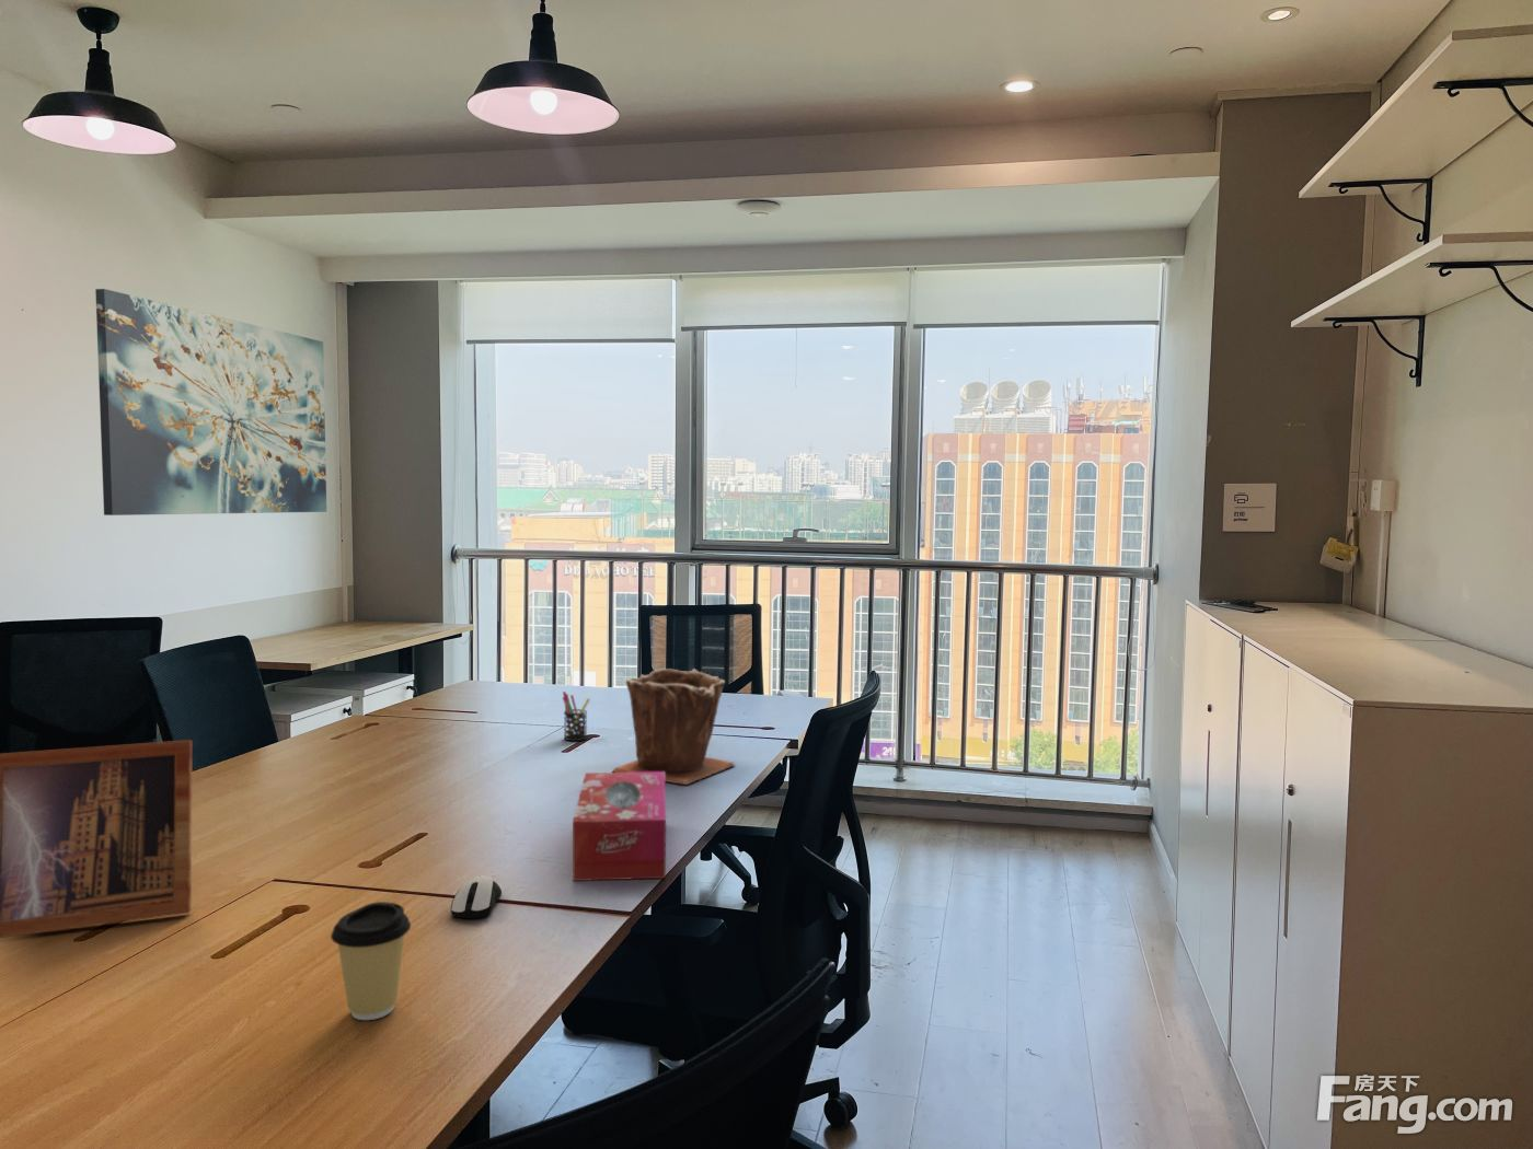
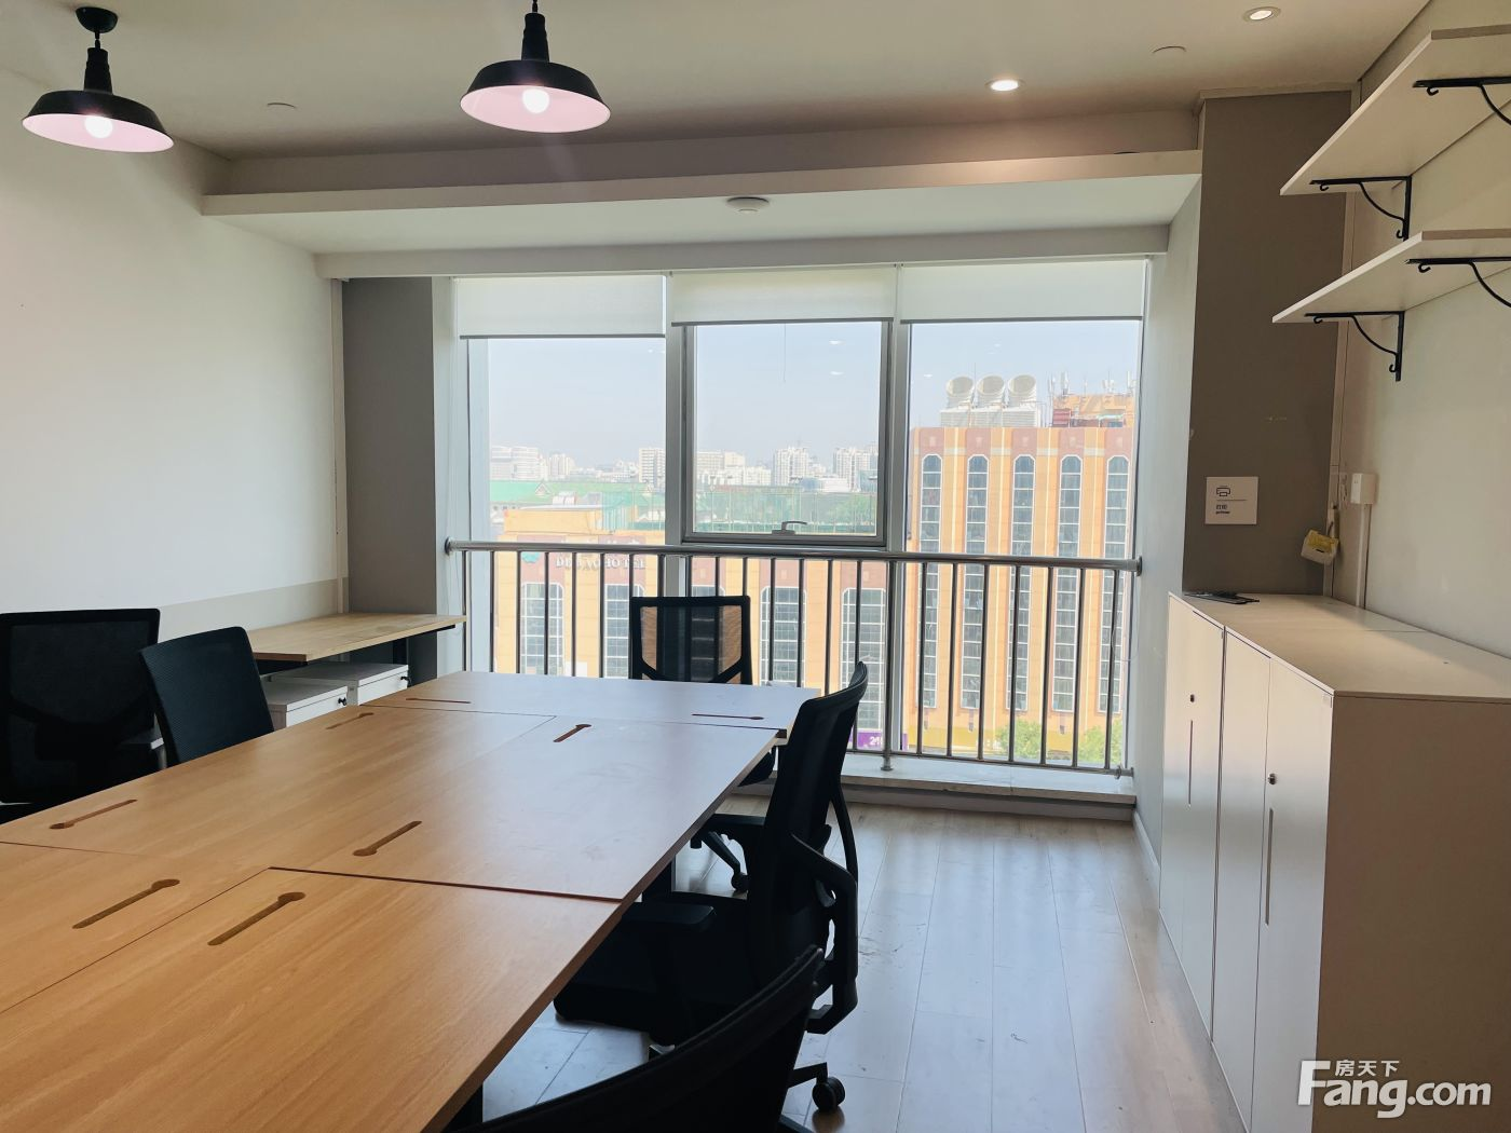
- plant pot [611,667,736,786]
- tissue box [572,771,666,882]
- wall art [94,287,327,517]
- computer mouse [450,874,502,920]
- coffee cup [330,900,412,1021]
- pen holder [561,690,591,742]
- picture frame [0,739,193,939]
